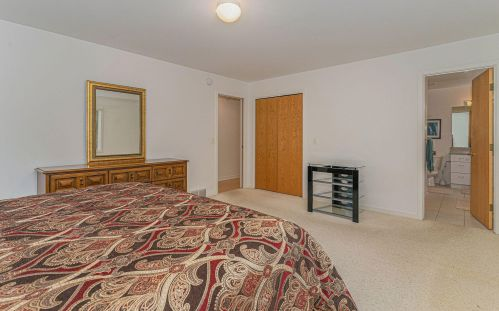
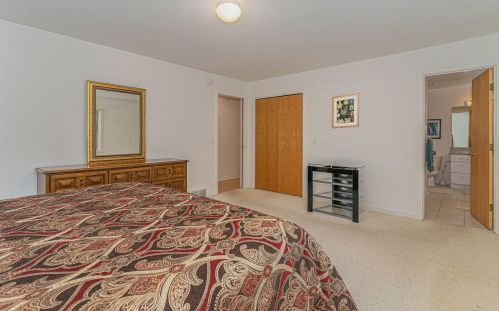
+ wall art [331,92,360,129]
